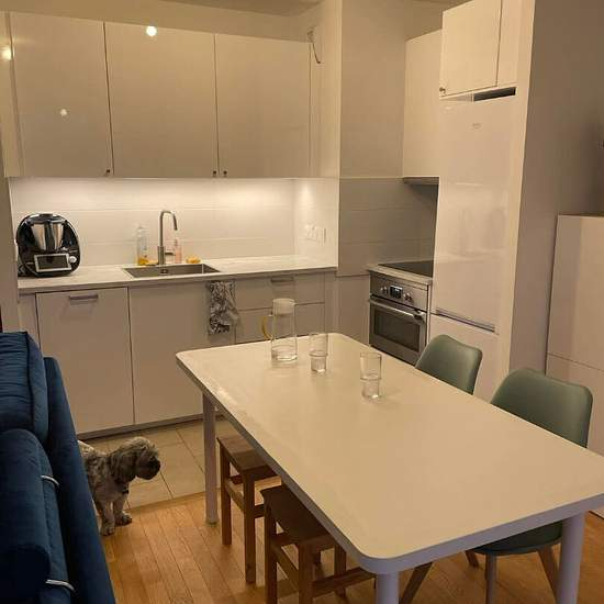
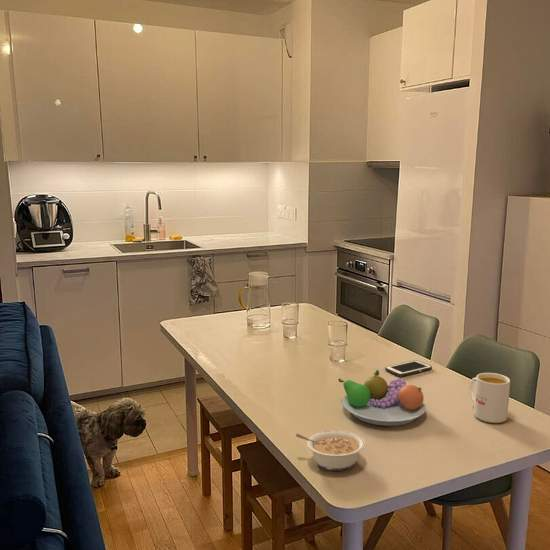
+ cell phone [384,359,433,377]
+ legume [295,430,366,472]
+ fruit bowl [337,369,427,427]
+ mug [469,372,511,424]
